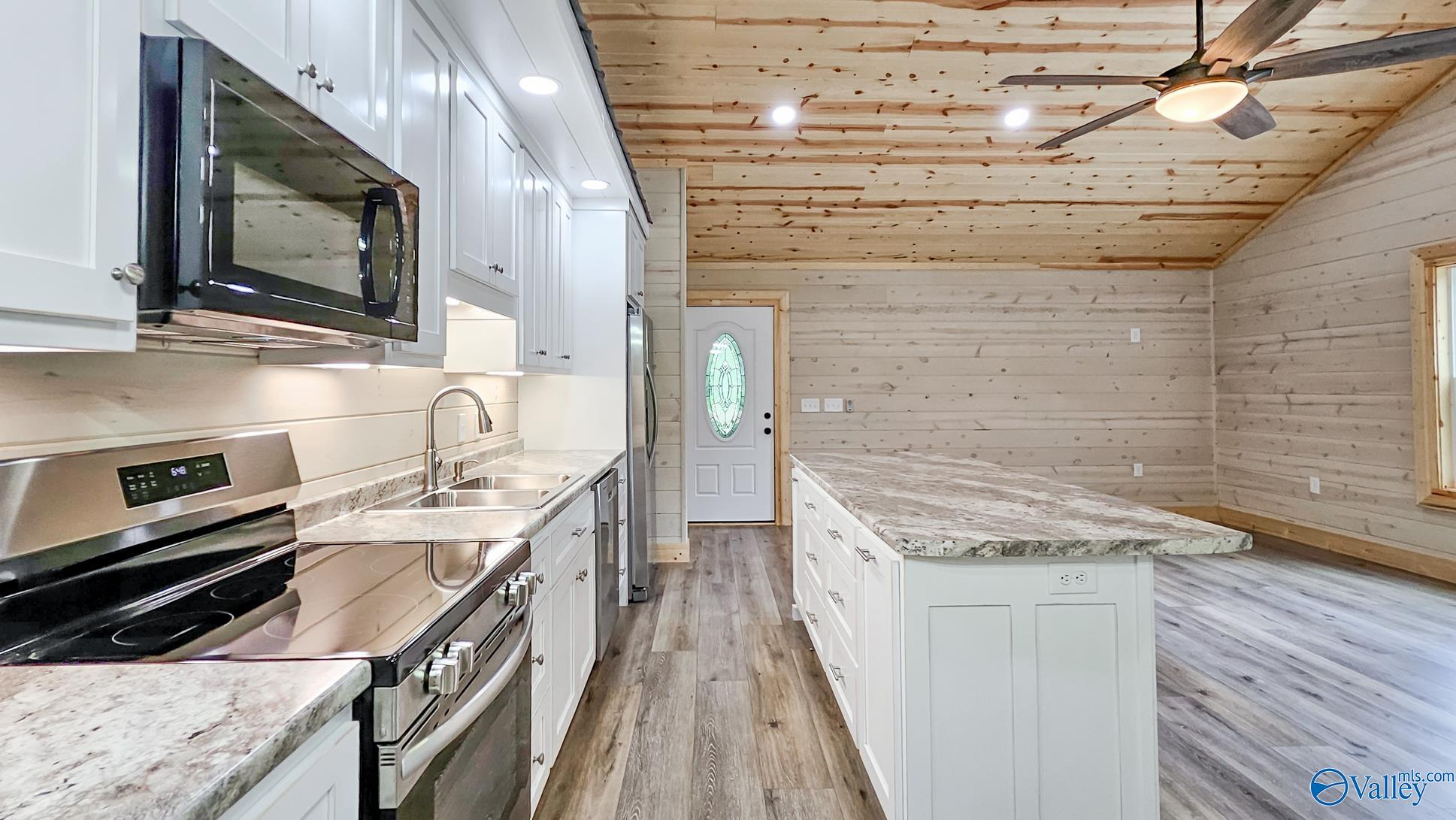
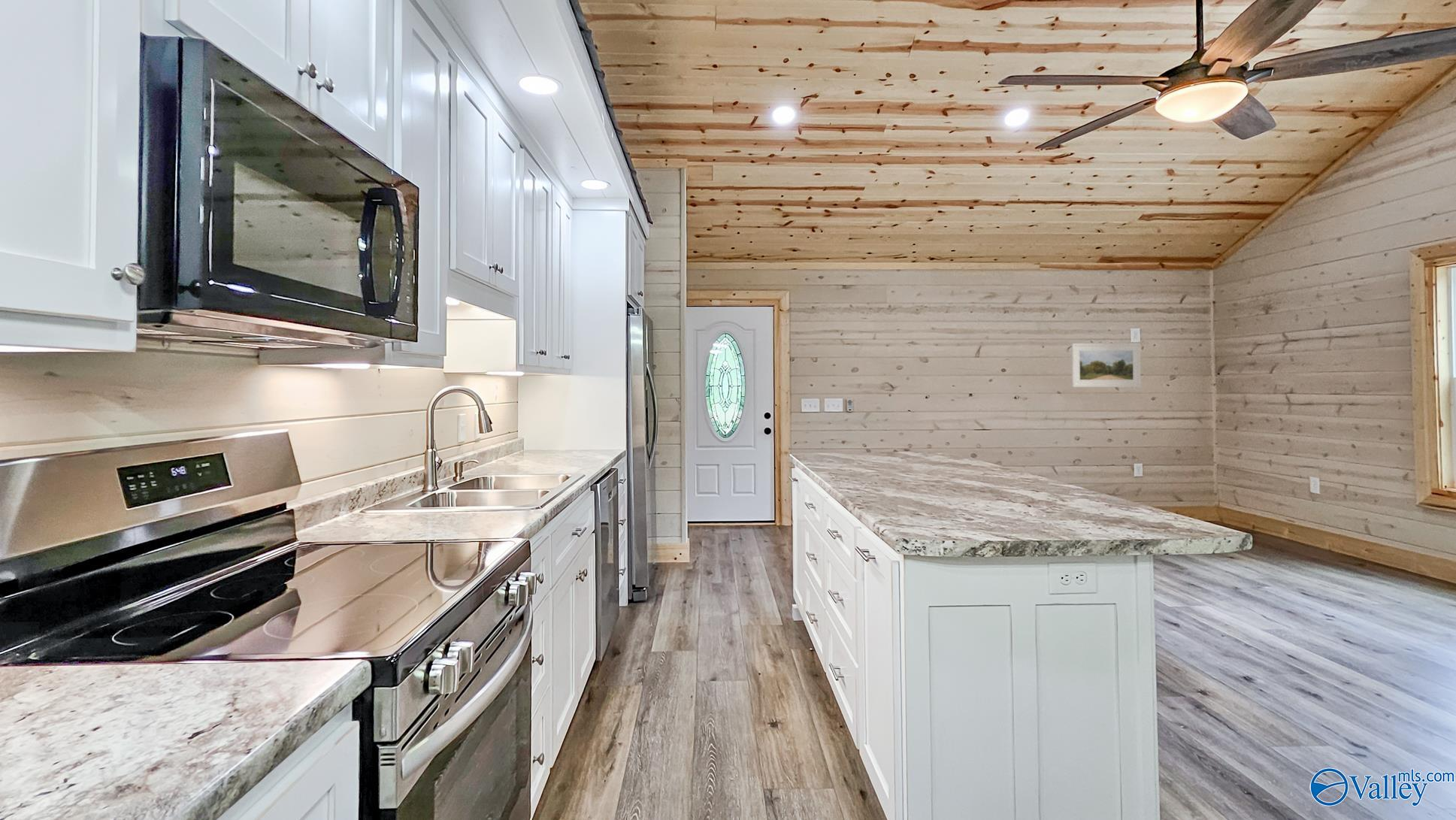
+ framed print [1070,342,1142,388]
